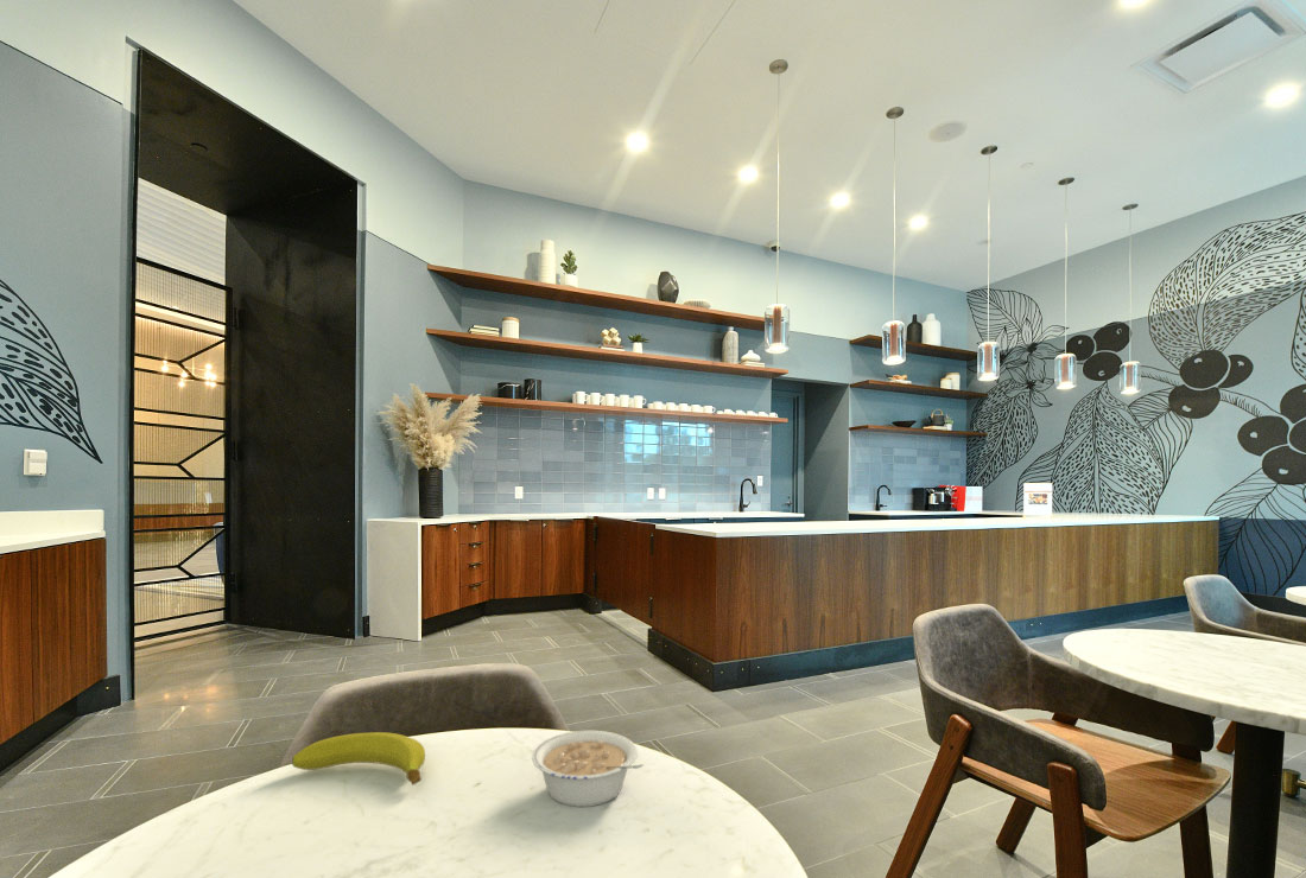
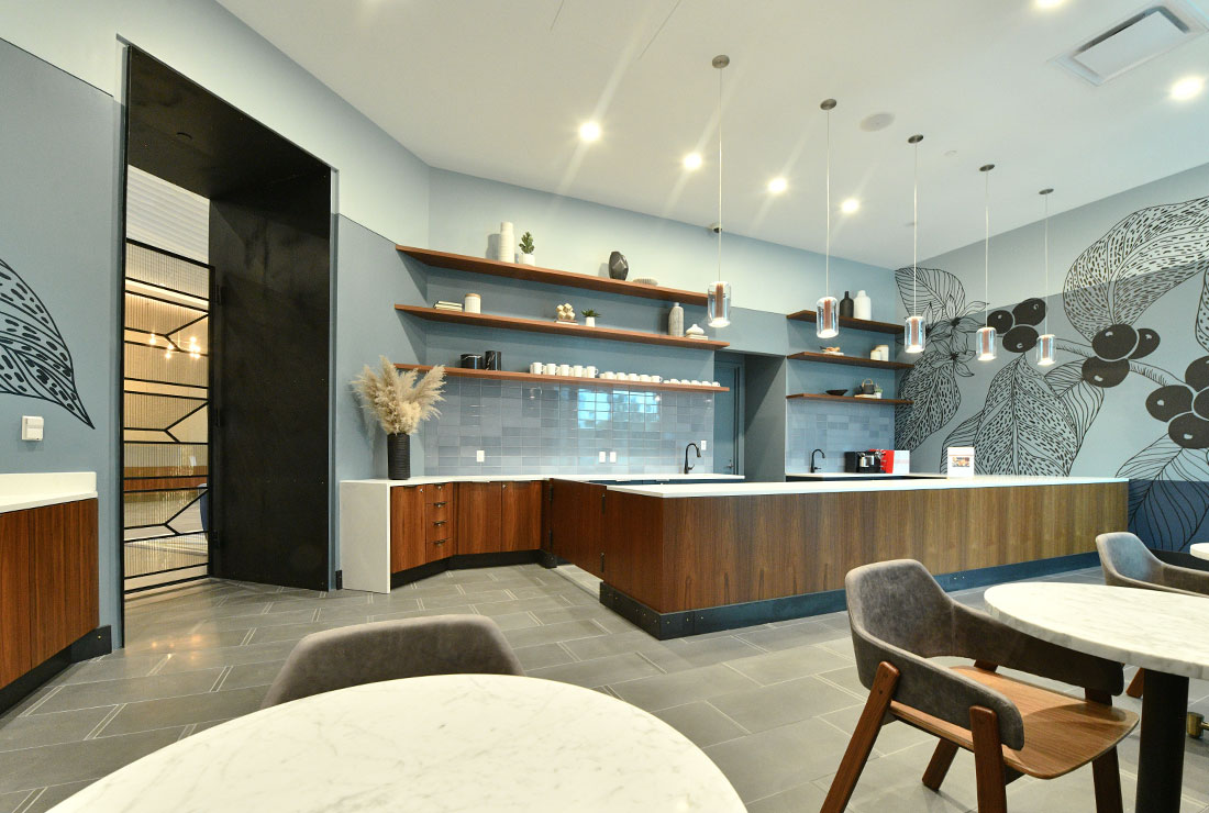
- fruit [291,731,426,787]
- legume [531,730,645,808]
